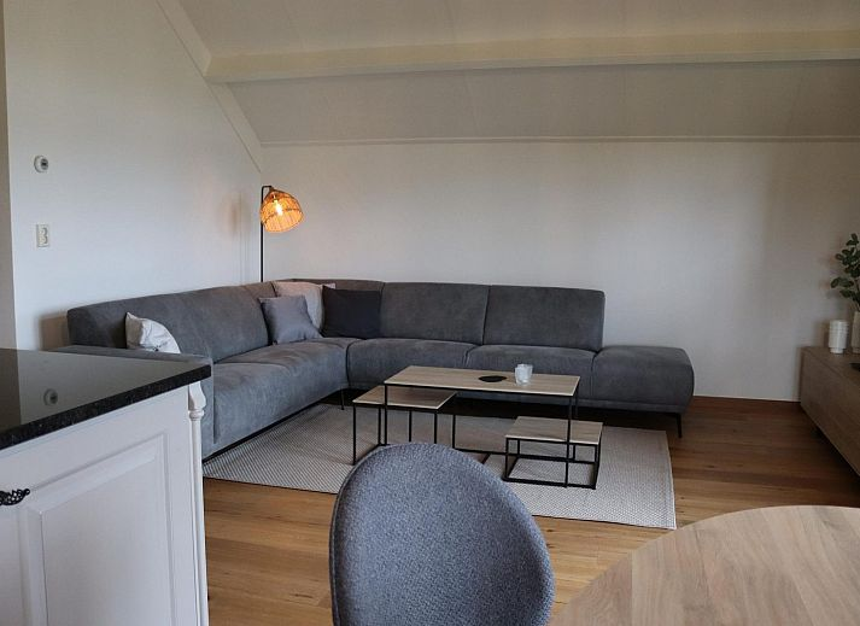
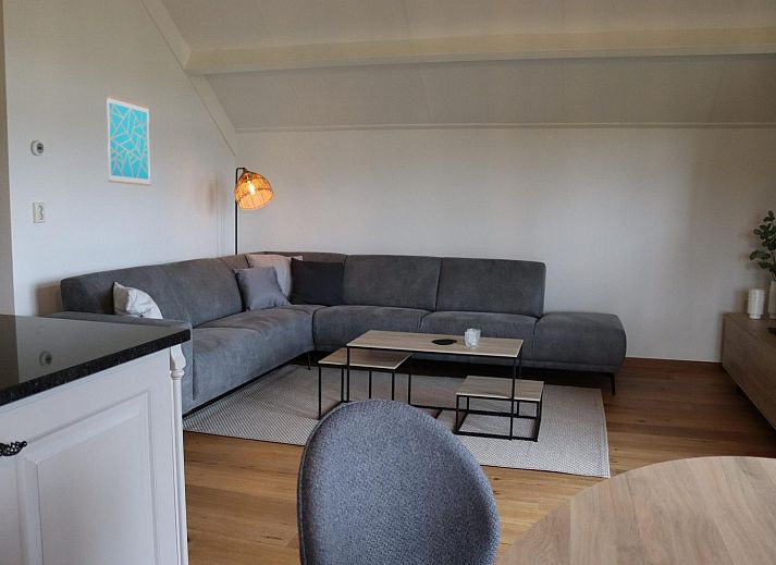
+ wall art [106,94,151,187]
